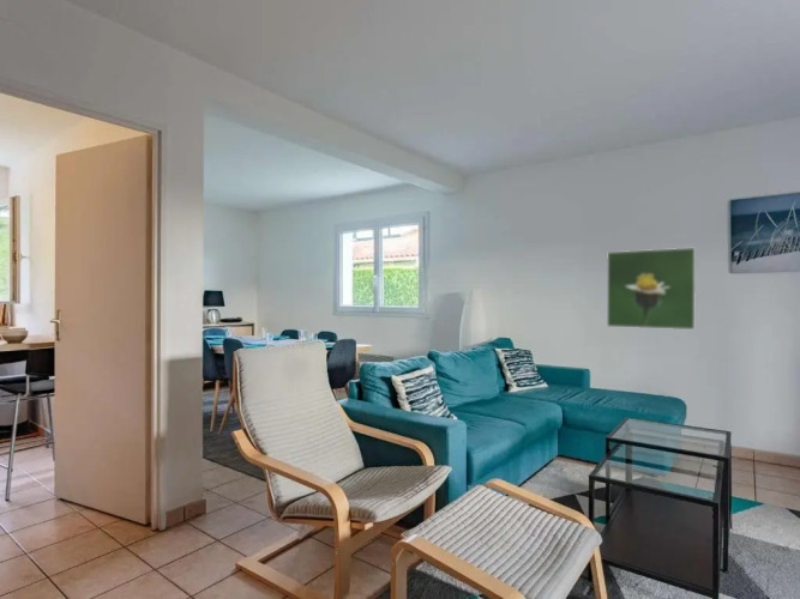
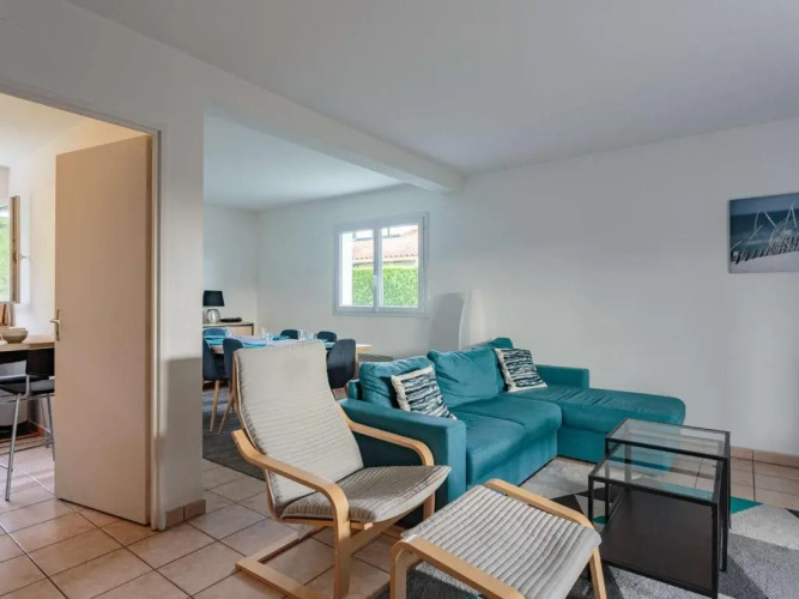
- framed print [606,247,697,331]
